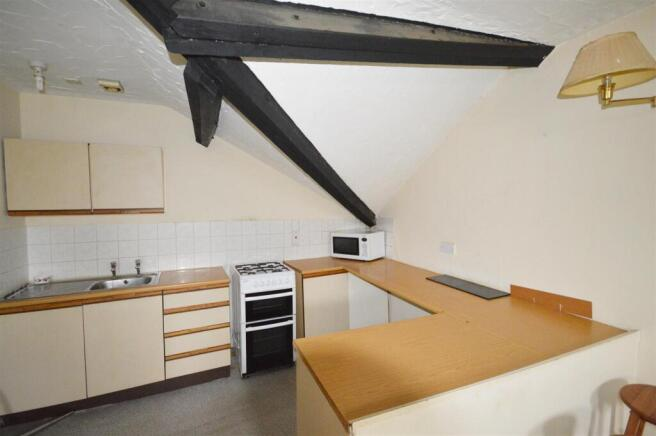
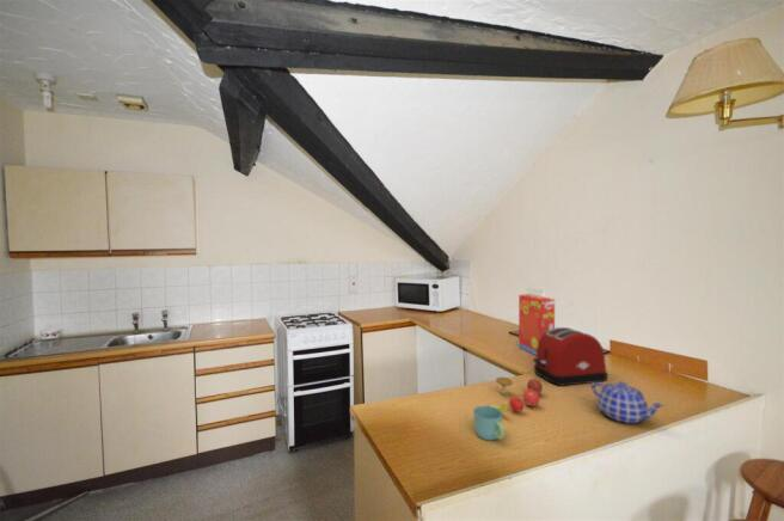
+ fruit [488,376,544,415]
+ mug [472,405,506,441]
+ cereal box [517,293,556,356]
+ teapot [590,380,666,424]
+ toaster [532,326,608,387]
